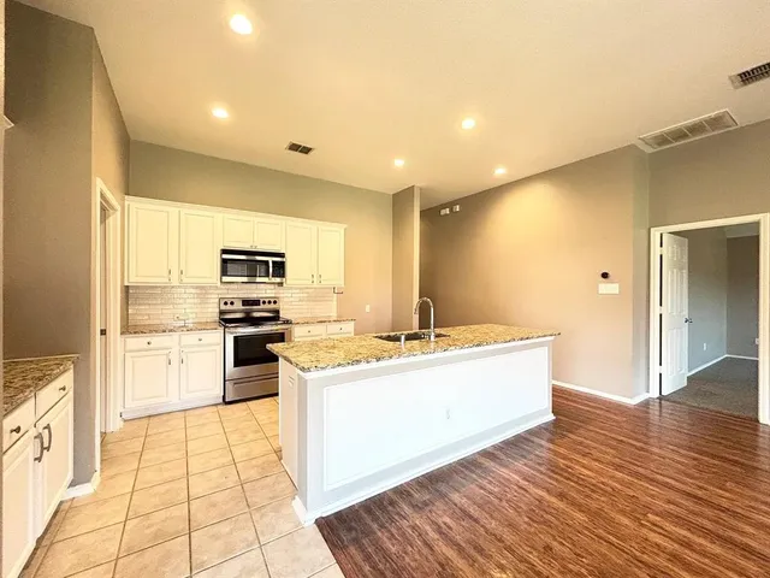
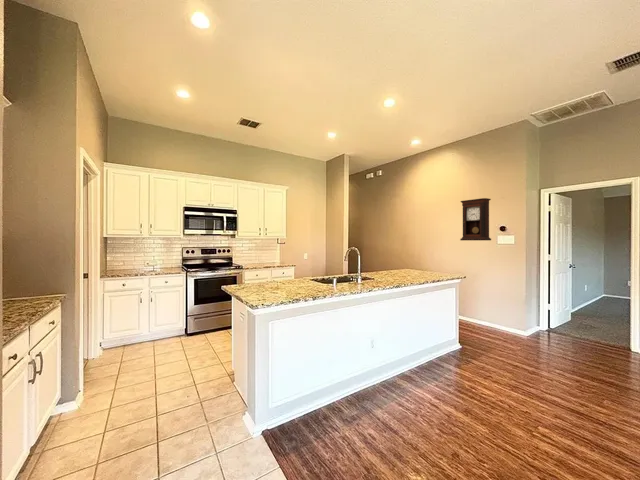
+ pendulum clock [460,197,492,241]
